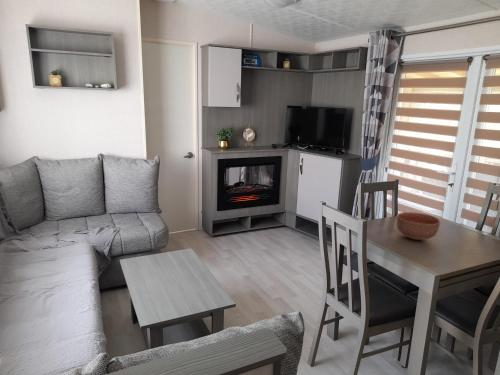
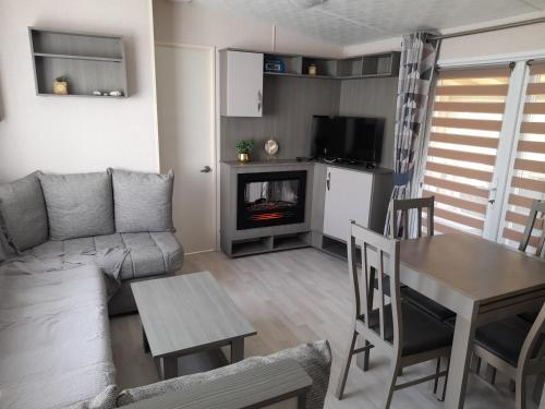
- bowl [396,211,442,241]
